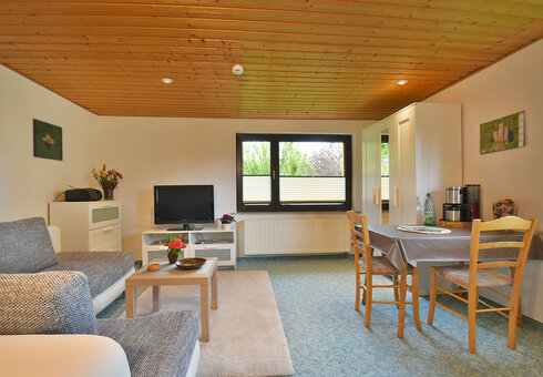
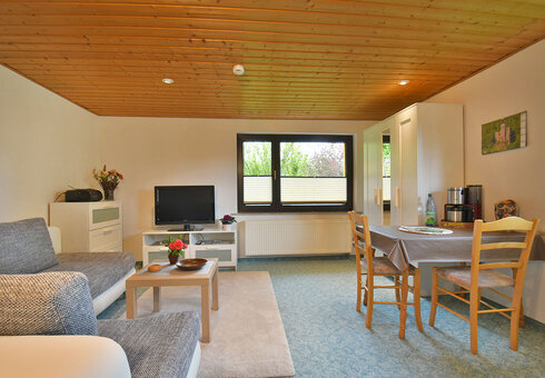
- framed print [32,118,64,162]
